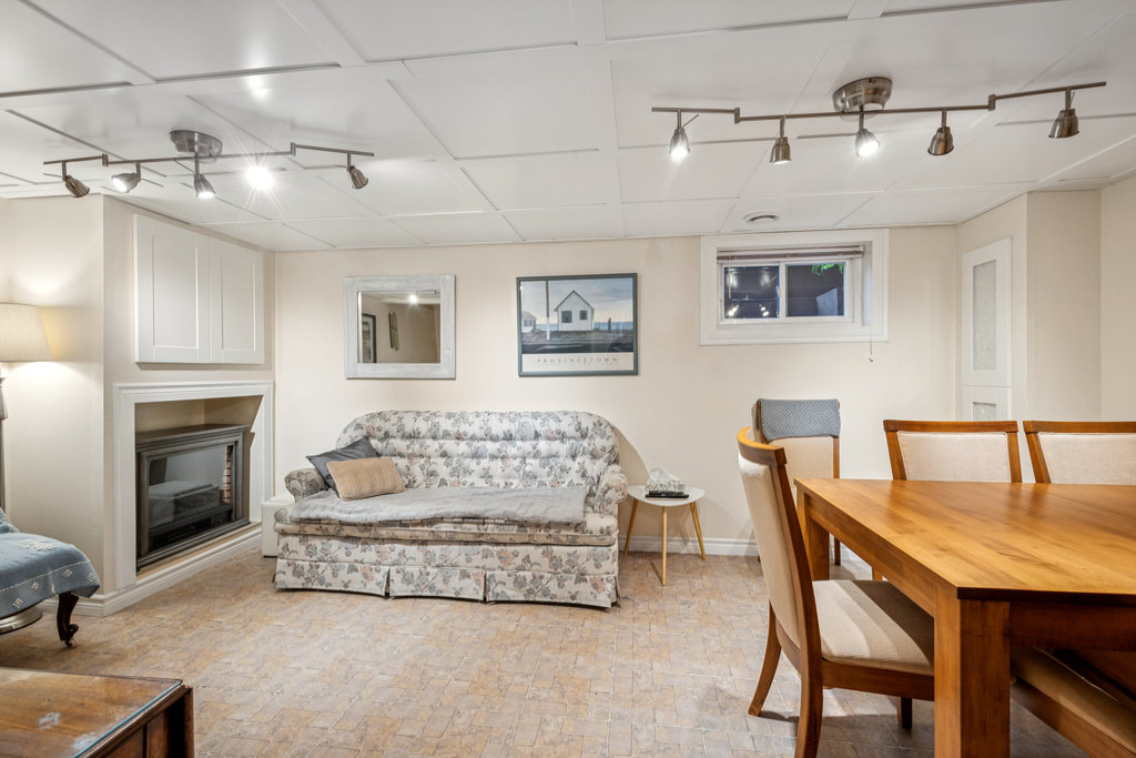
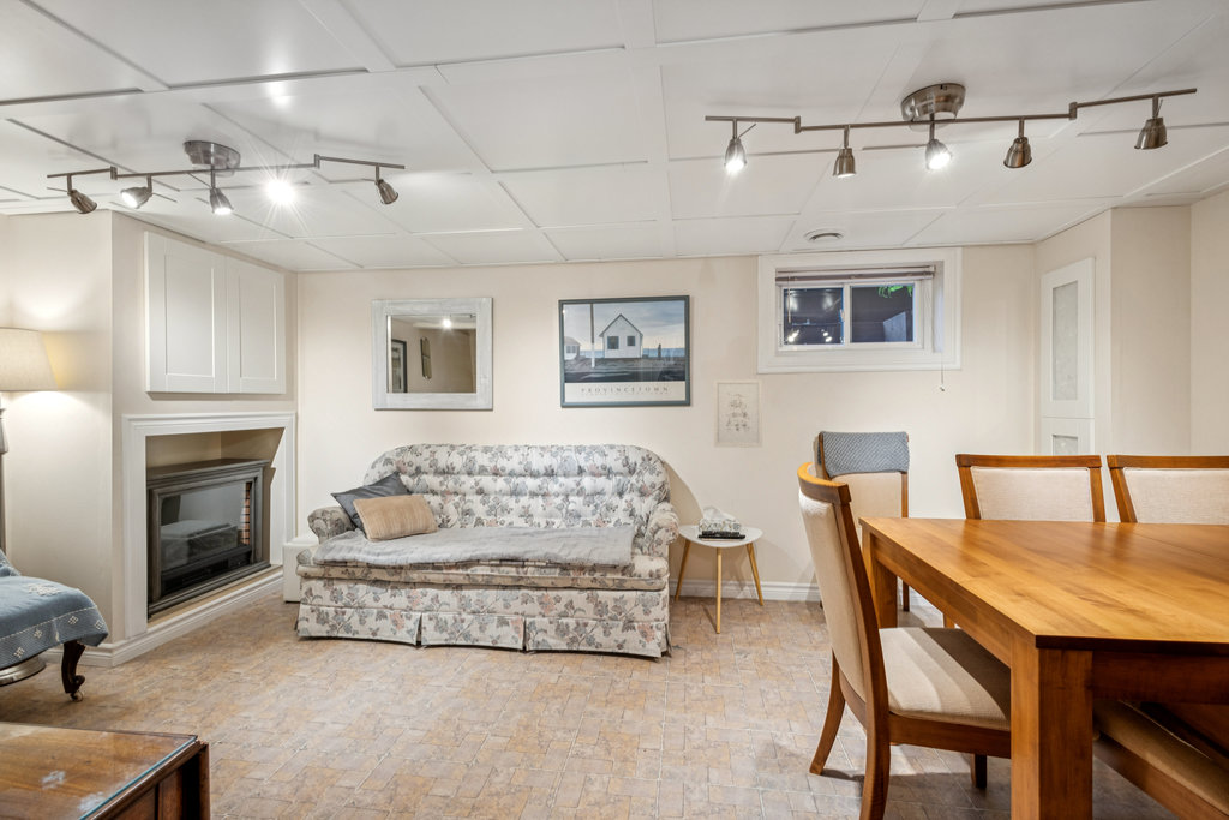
+ wall art [713,378,763,449]
